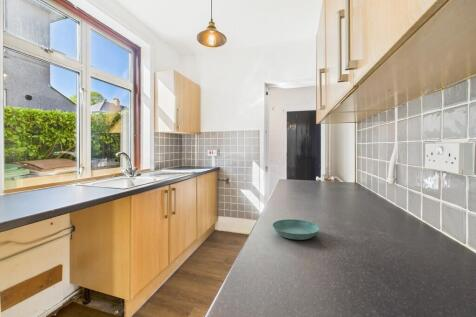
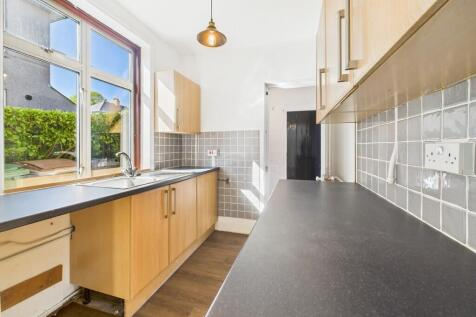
- saucer [271,218,321,241]
